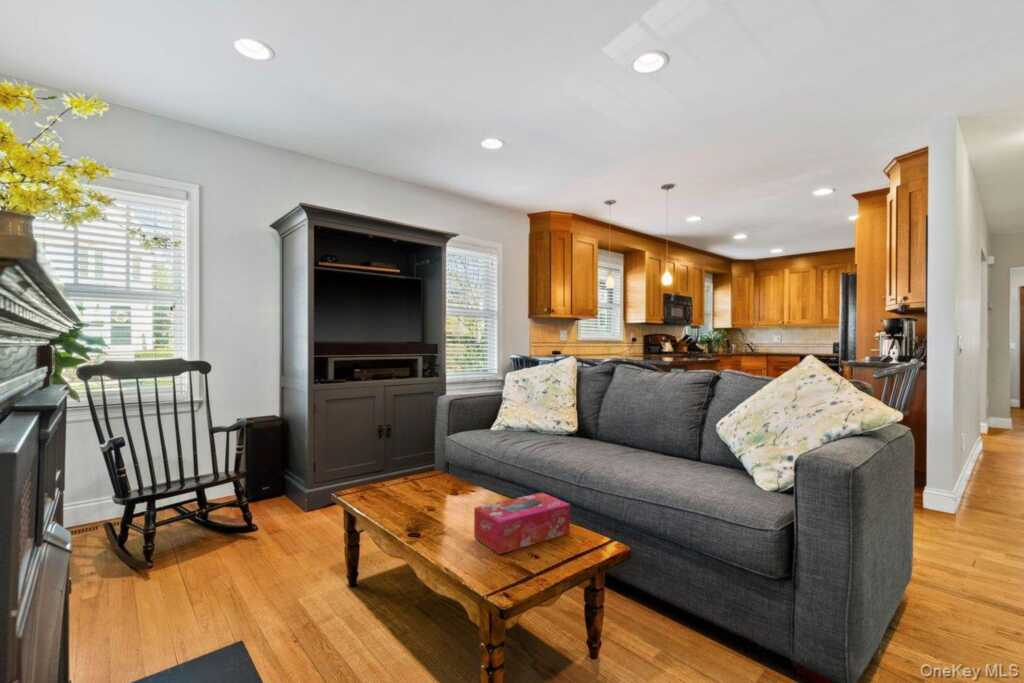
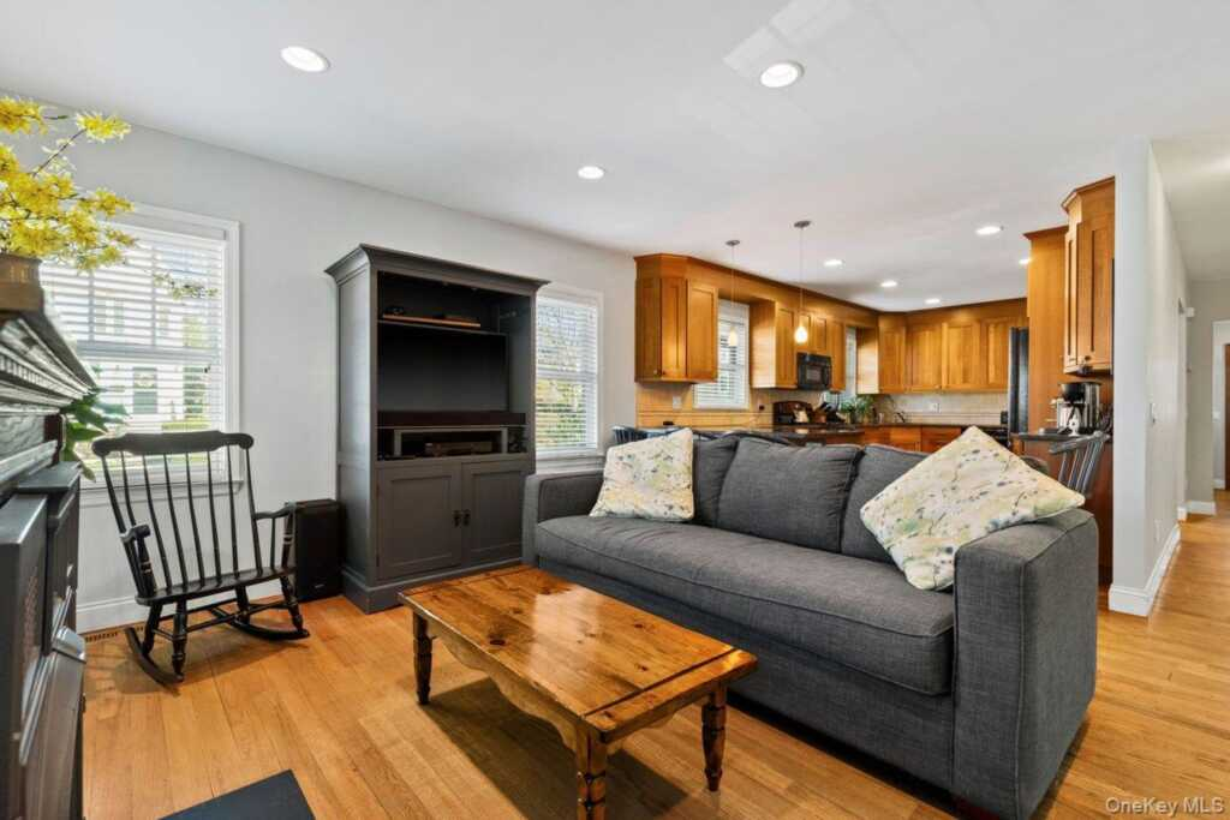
- tissue box [473,492,571,555]
